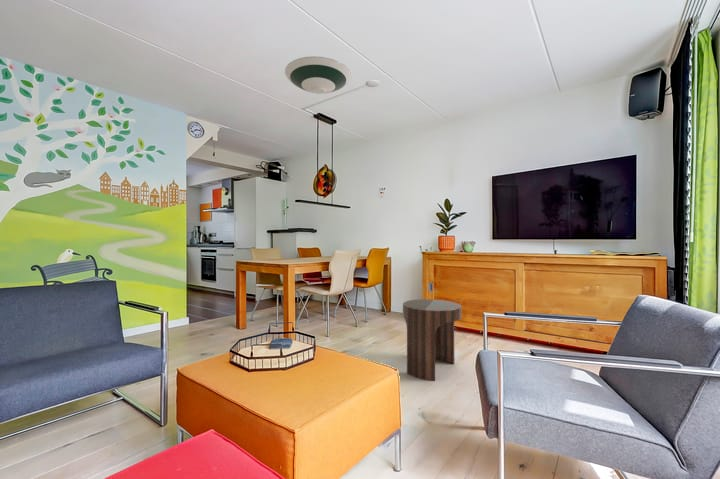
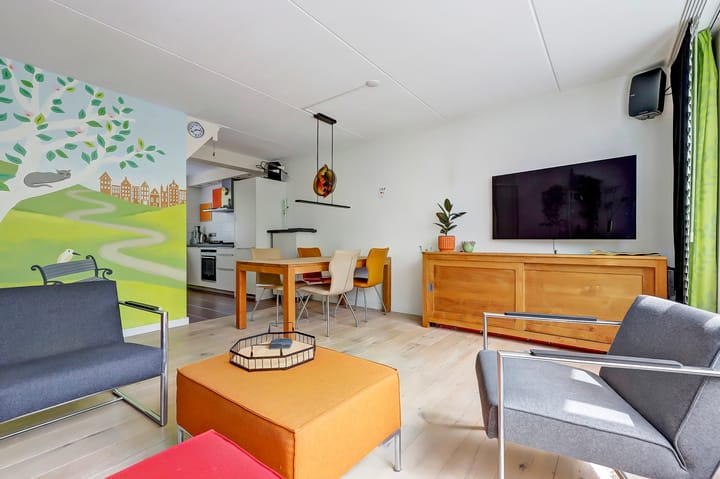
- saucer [284,55,352,95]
- side table [402,298,462,382]
